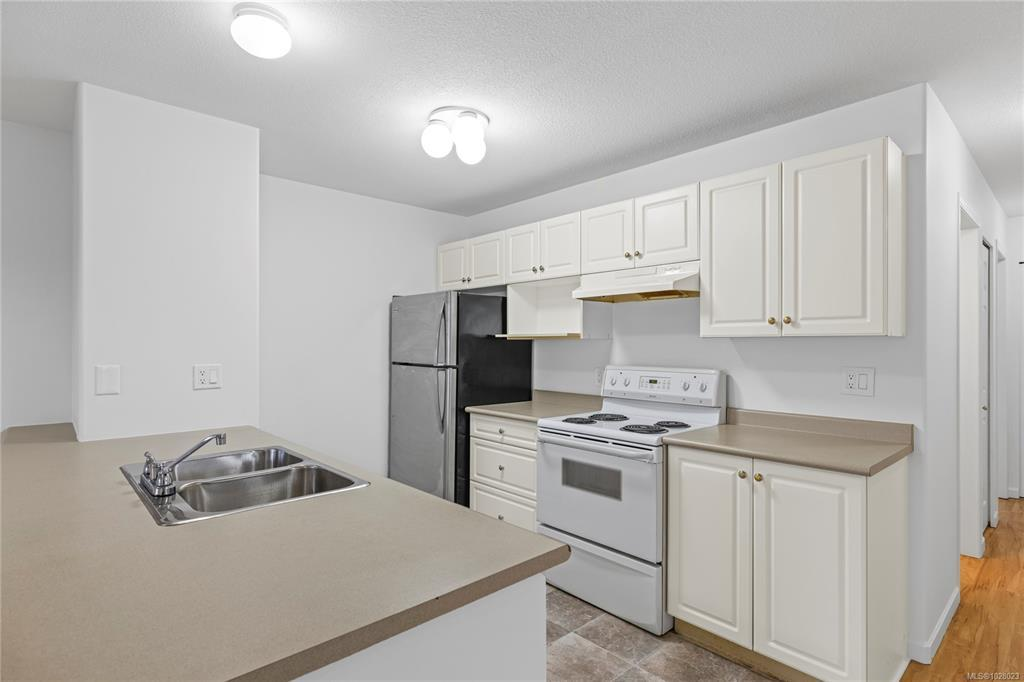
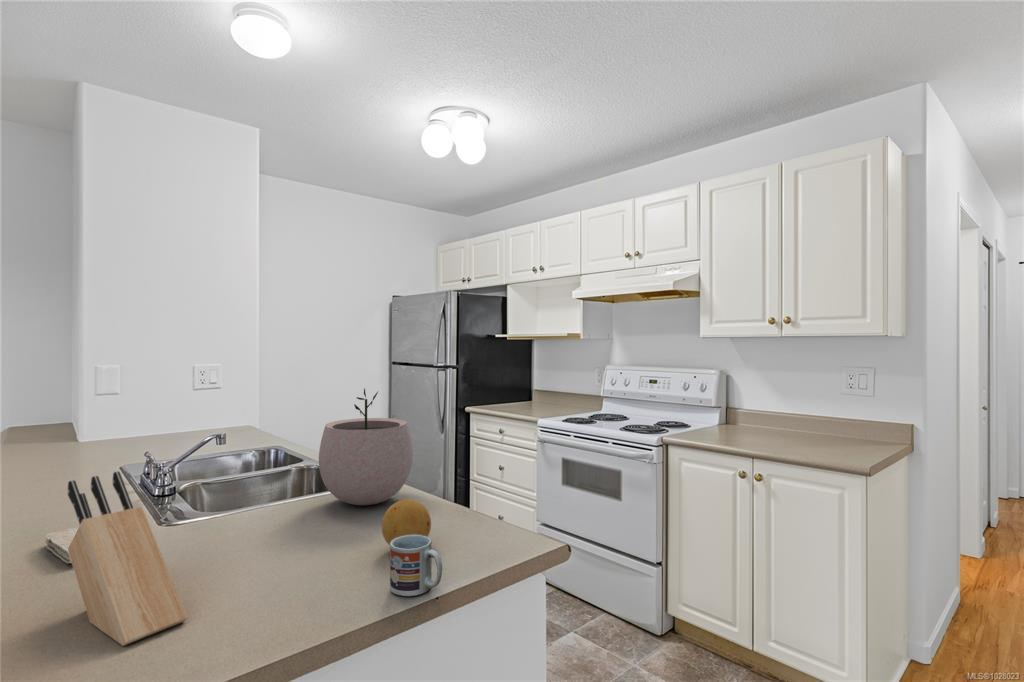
+ plant pot [318,387,414,506]
+ knife block [67,470,188,647]
+ cup [389,535,443,597]
+ fruit [381,498,432,546]
+ washcloth [44,527,79,564]
